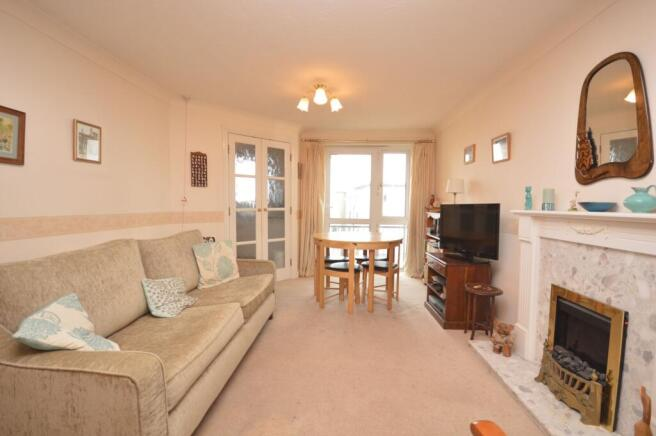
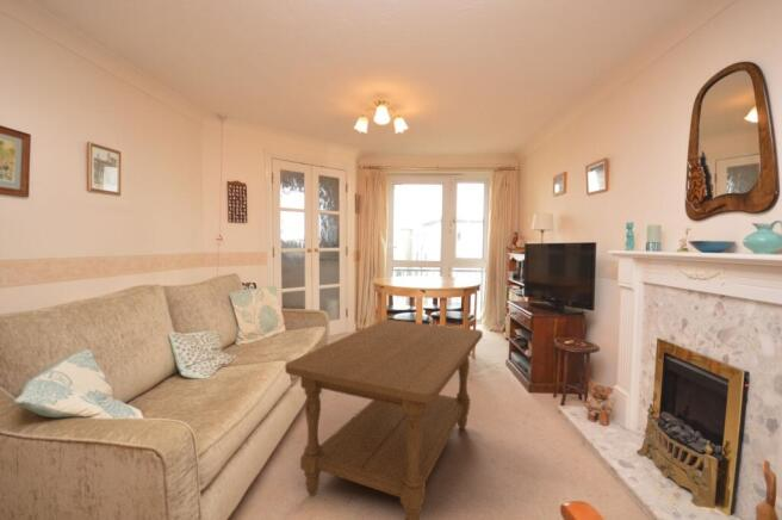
+ coffee table [284,318,484,520]
